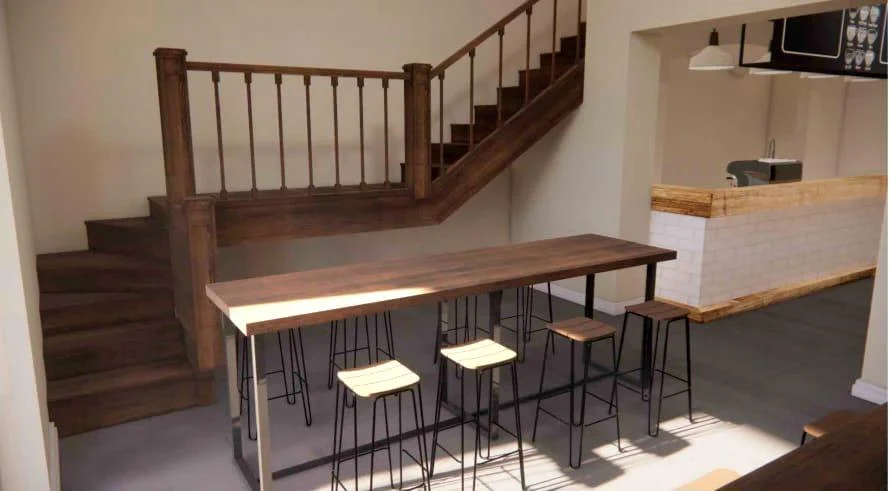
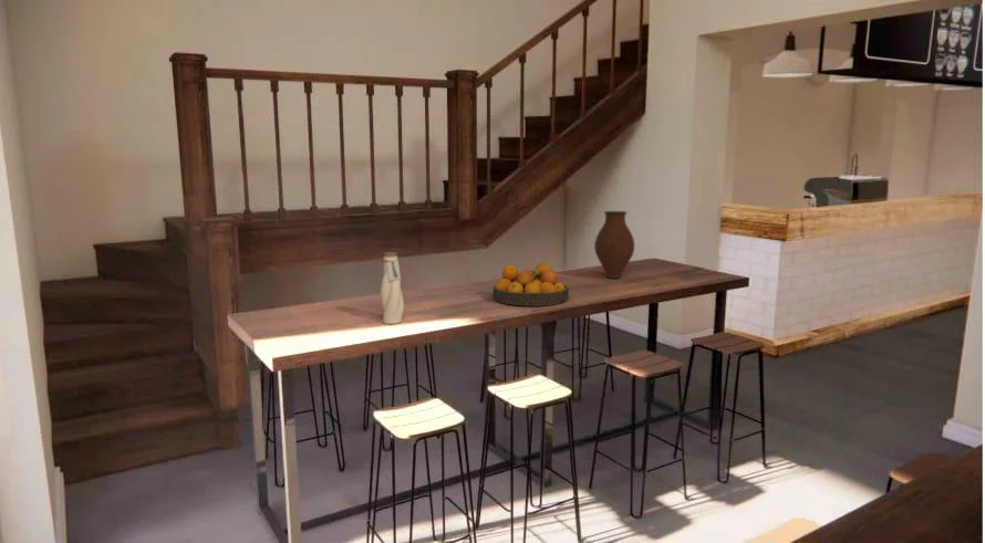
+ fruit bowl [492,262,570,306]
+ water bottle [380,251,405,325]
+ vase [593,210,635,280]
